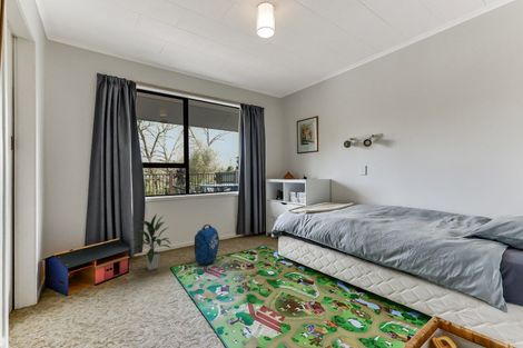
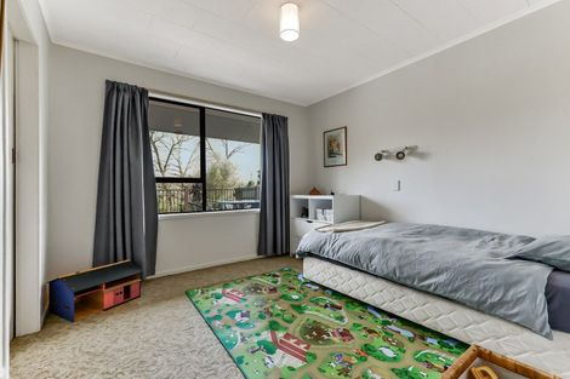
- indoor plant [131,212,171,271]
- backpack [194,223,220,267]
